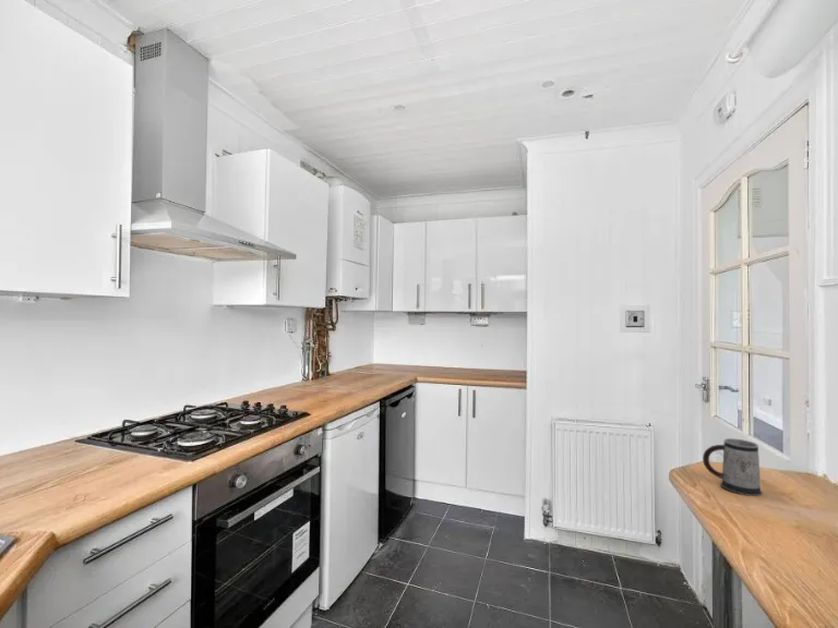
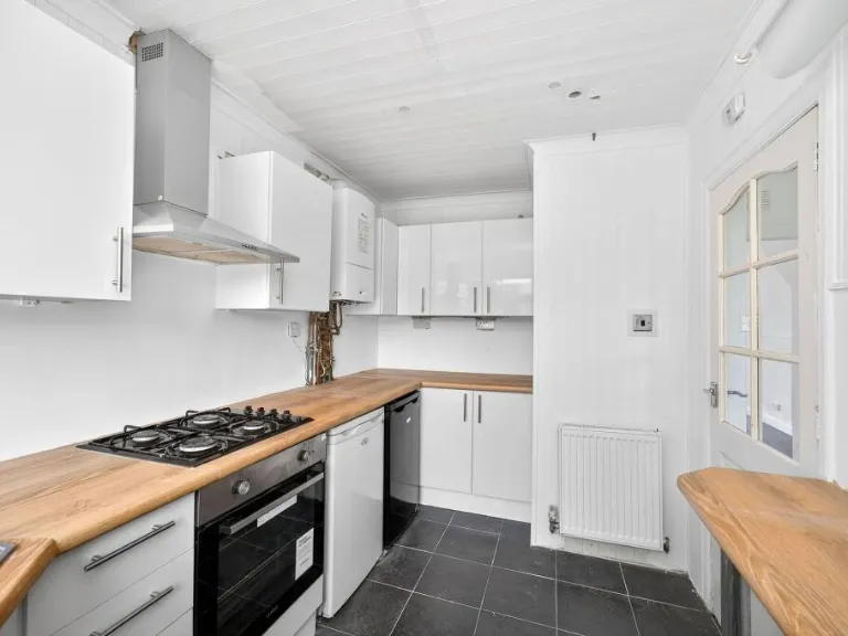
- mug [702,437,764,497]
